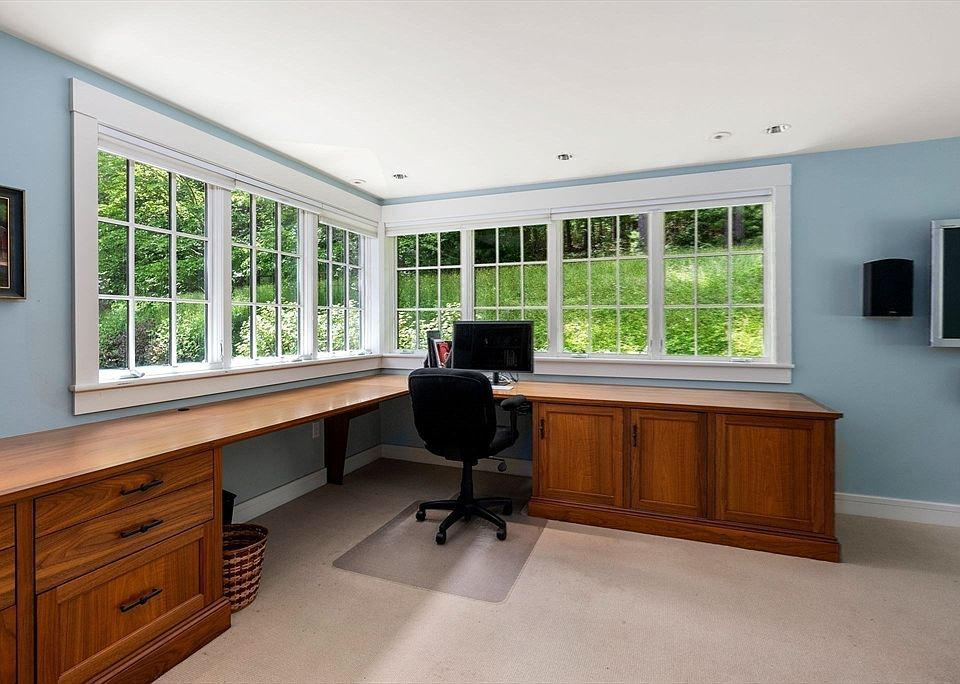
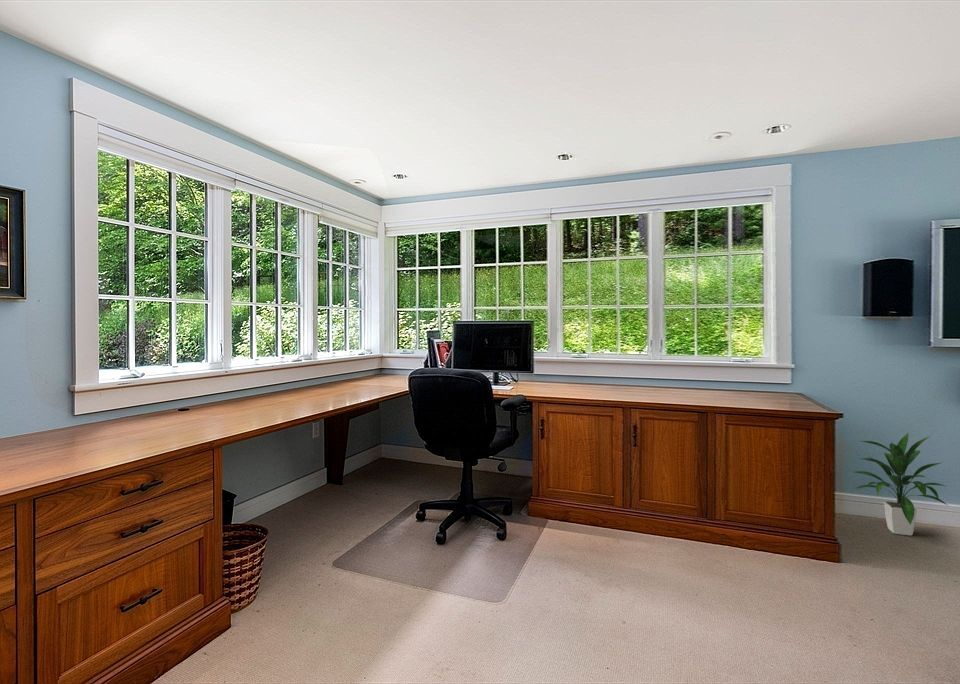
+ indoor plant [851,431,950,537]
